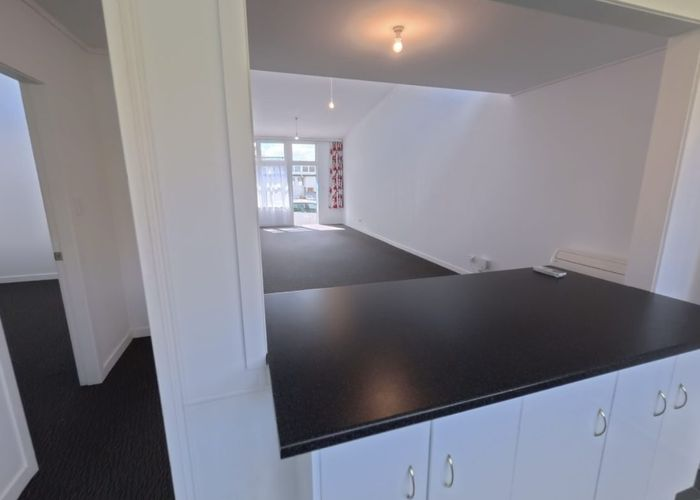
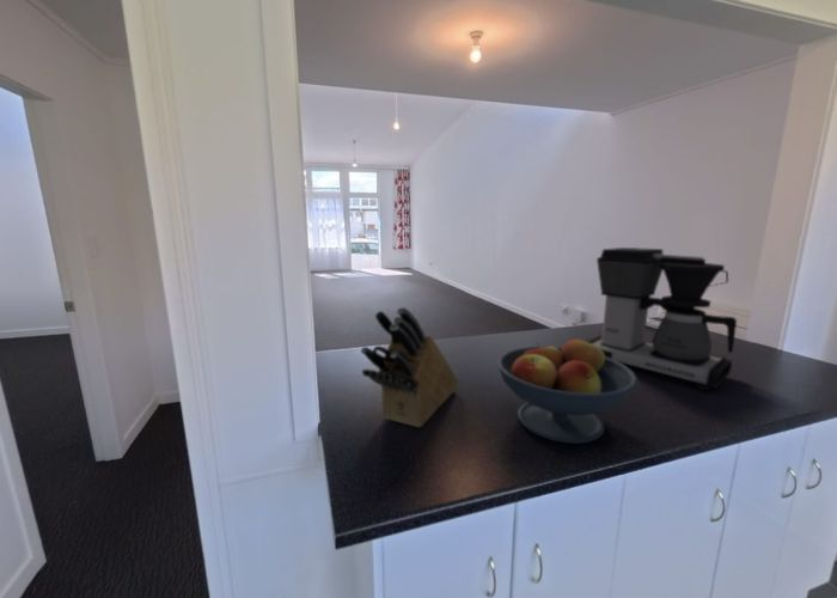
+ fruit bowl [496,336,640,445]
+ knife block [360,306,459,428]
+ coffee maker [585,246,738,391]
